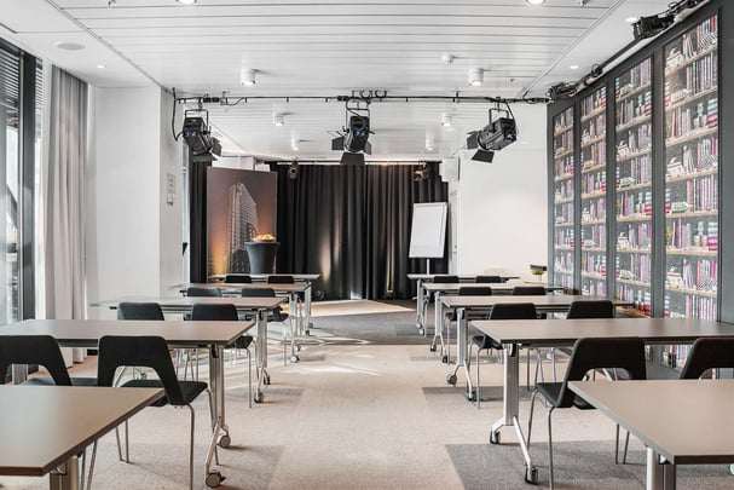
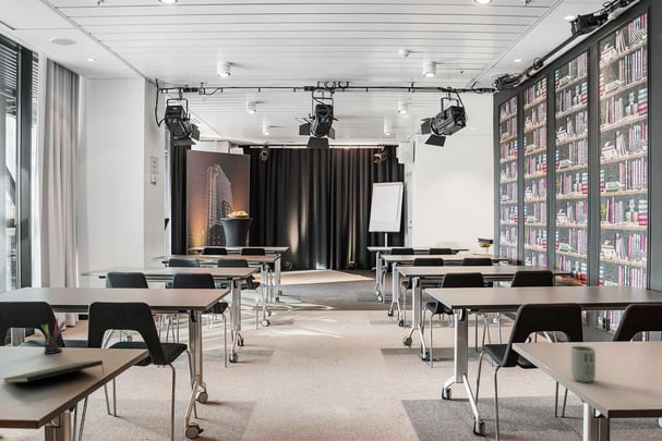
+ pen holder [40,317,67,355]
+ notepad [2,359,106,384]
+ cup [569,345,597,383]
